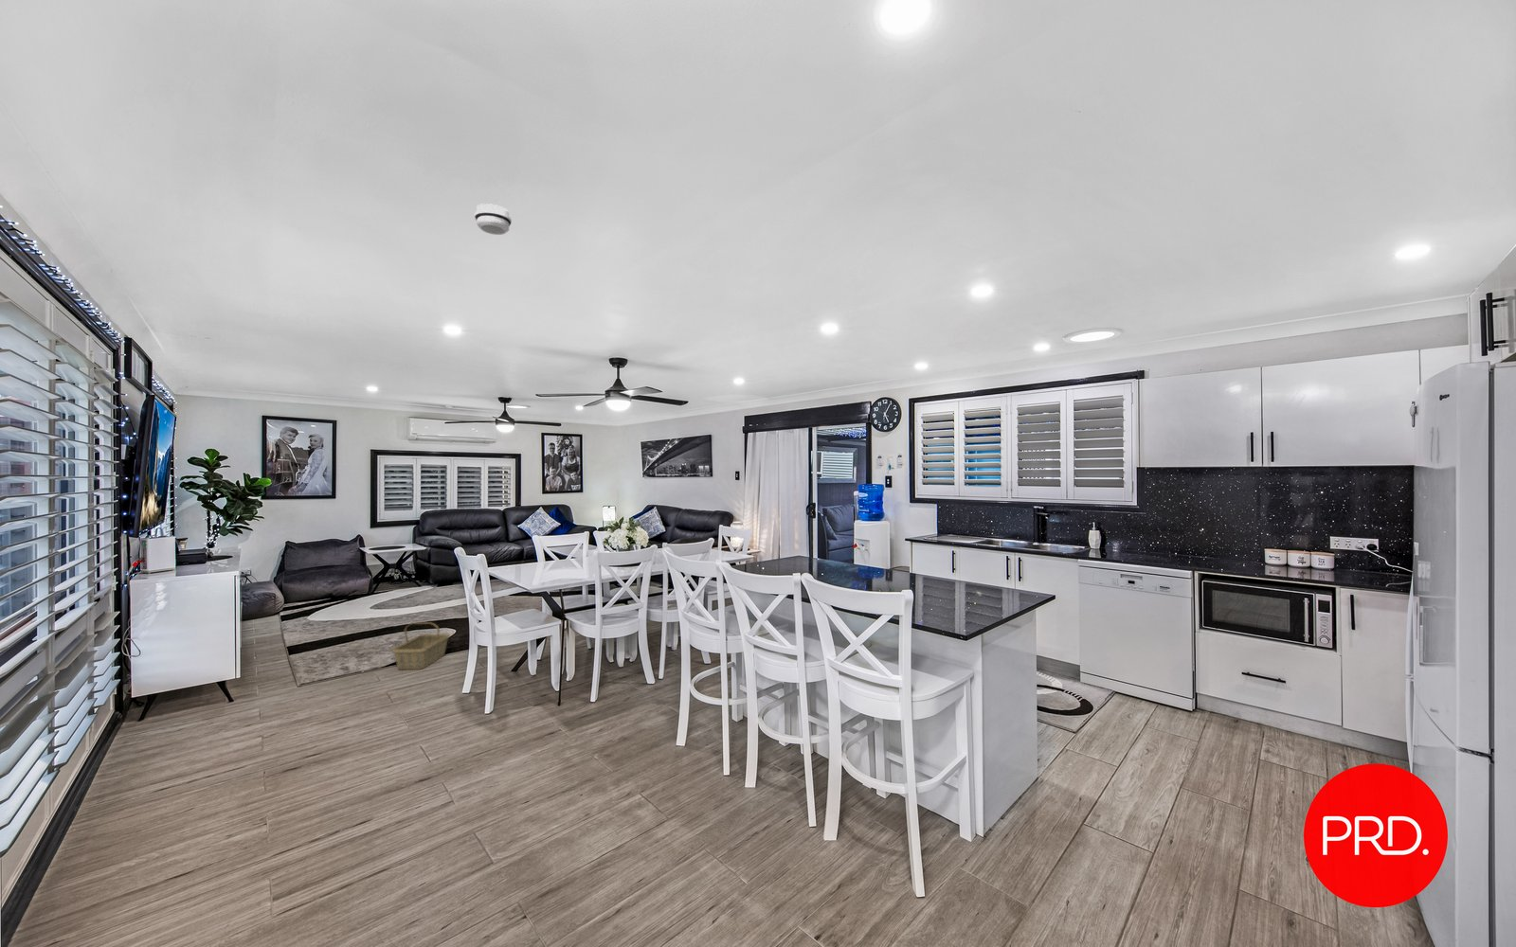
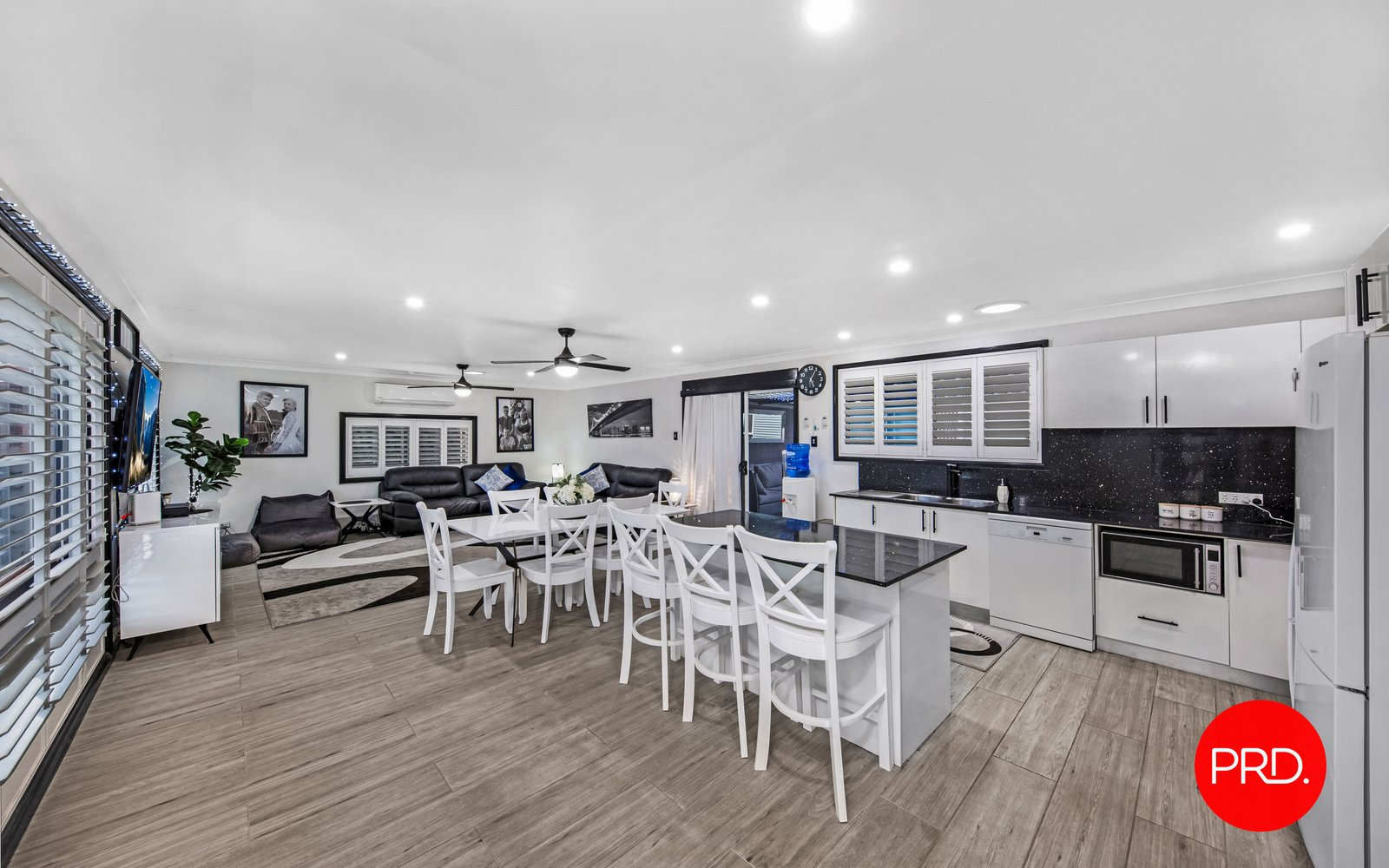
- basket [392,621,451,671]
- smoke detector [474,203,513,236]
